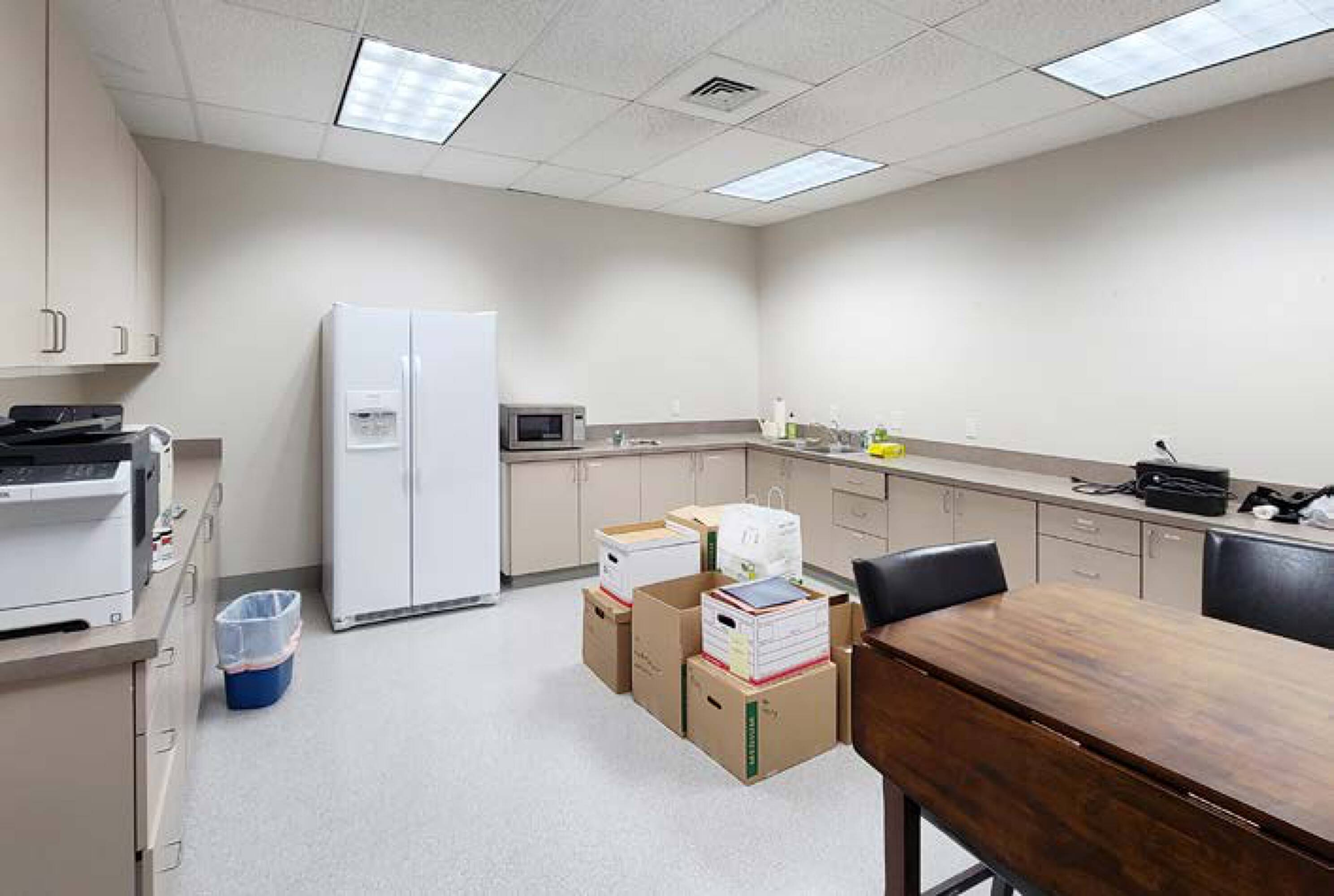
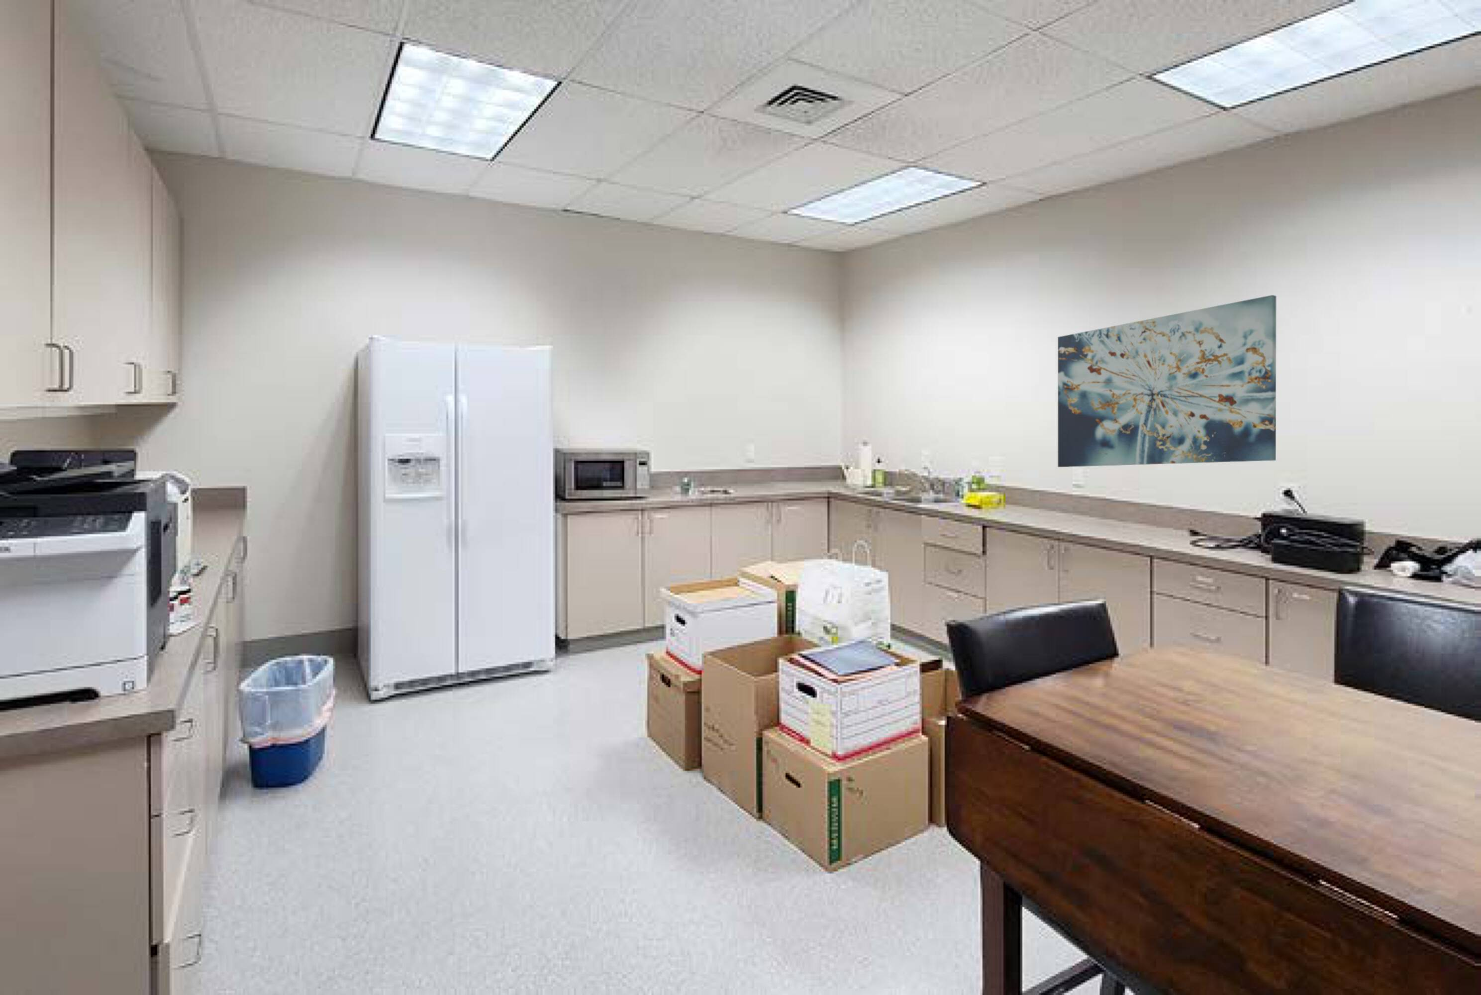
+ wall art [1057,294,1277,468]
